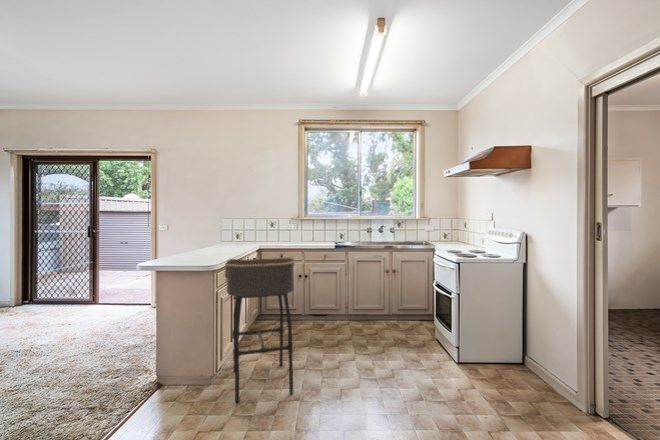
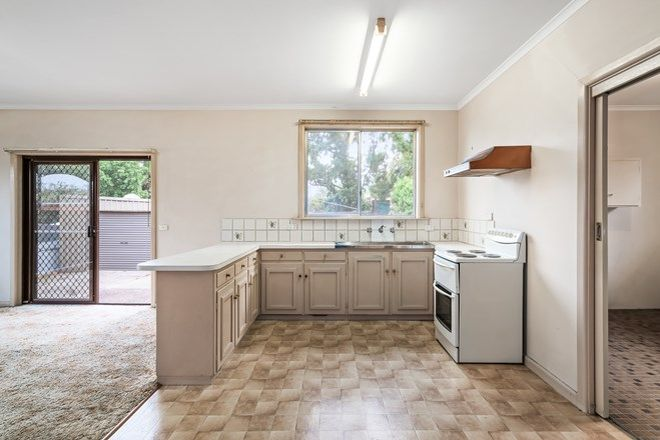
- bar stool [224,256,296,403]
